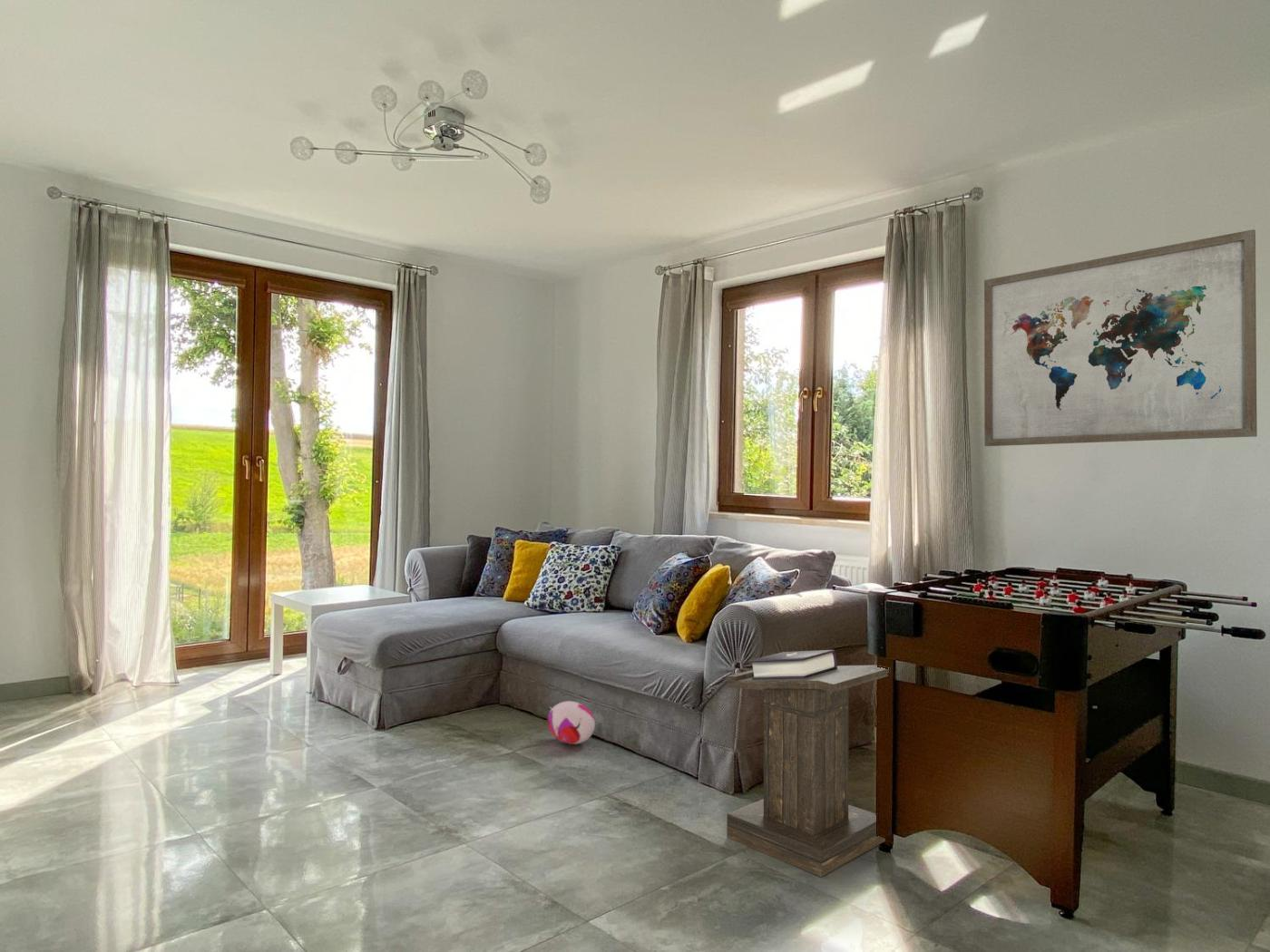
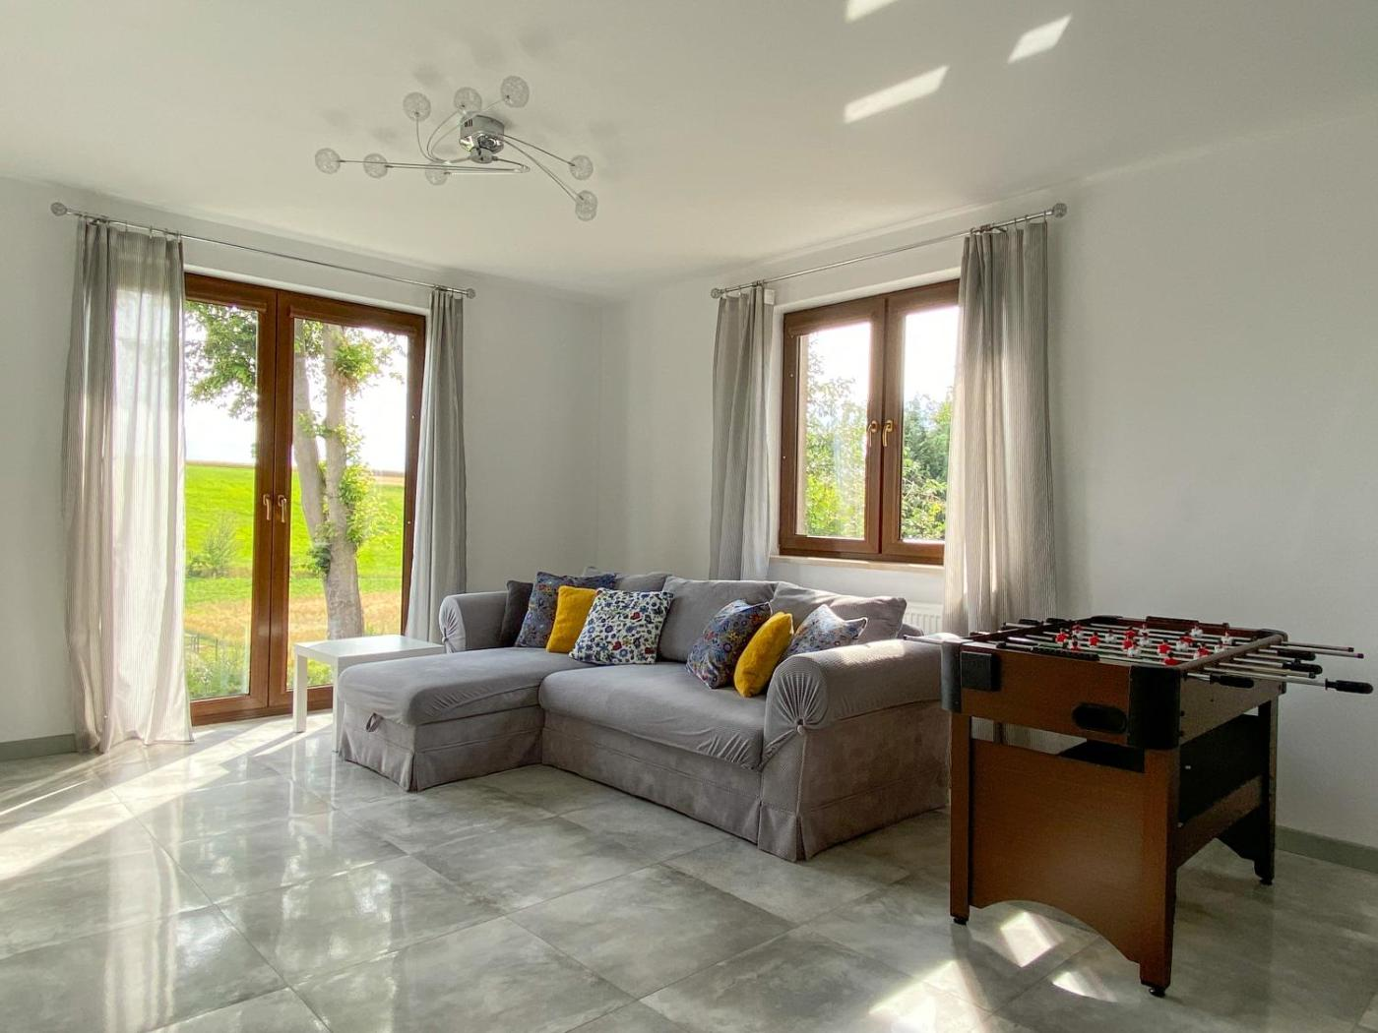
- wall art [983,228,1258,447]
- plush toy [546,700,596,745]
- lectern [726,649,890,878]
